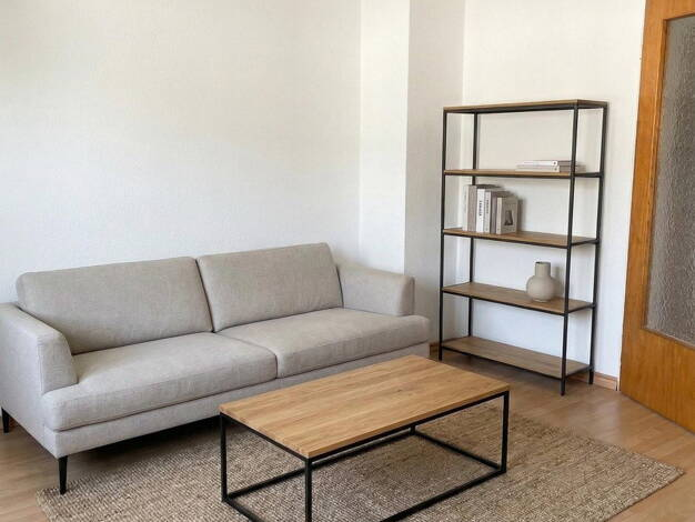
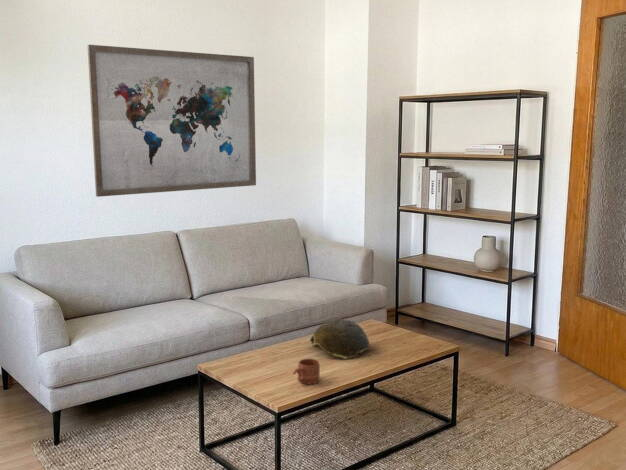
+ mug [292,358,321,385]
+ wall art [86,44,257,198]
+ decorative bowl [309,317,371,360]
